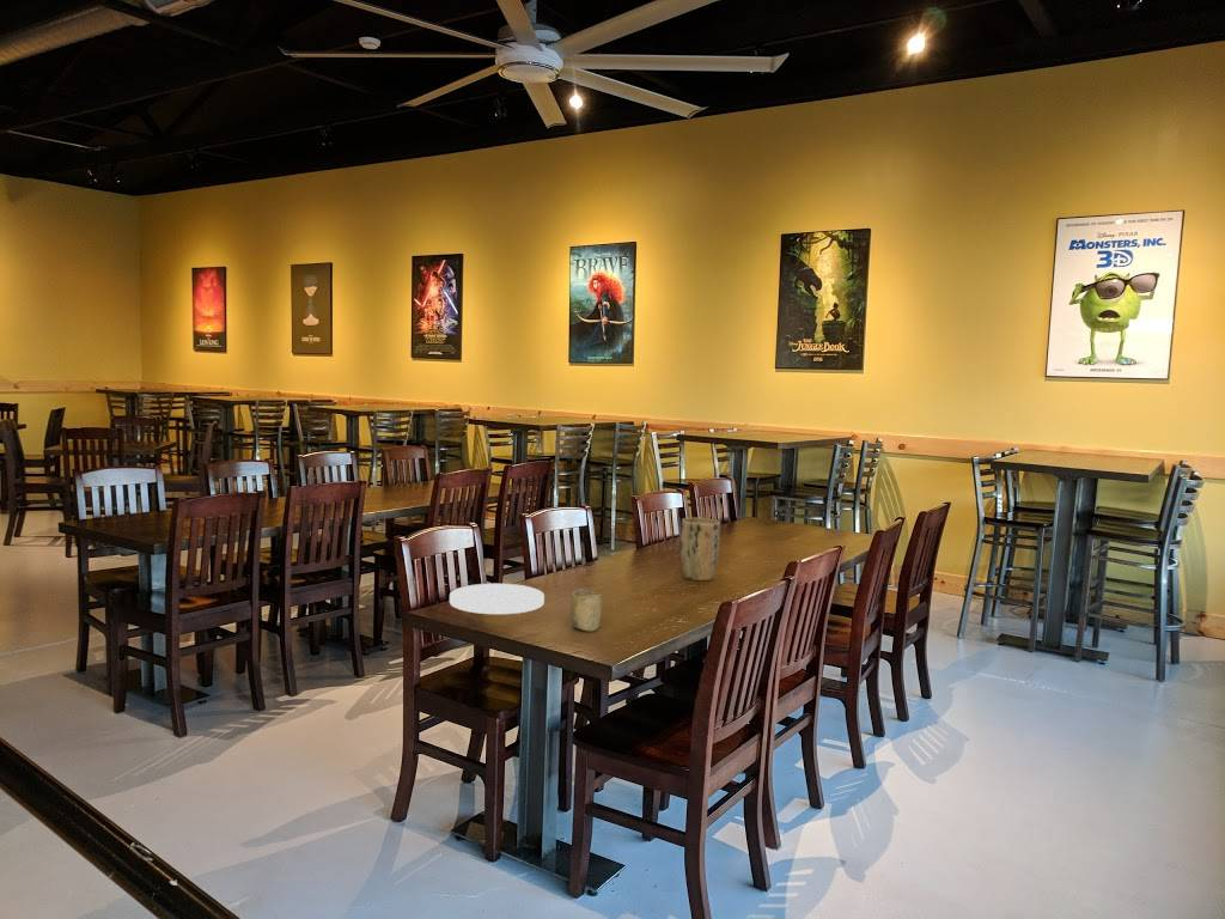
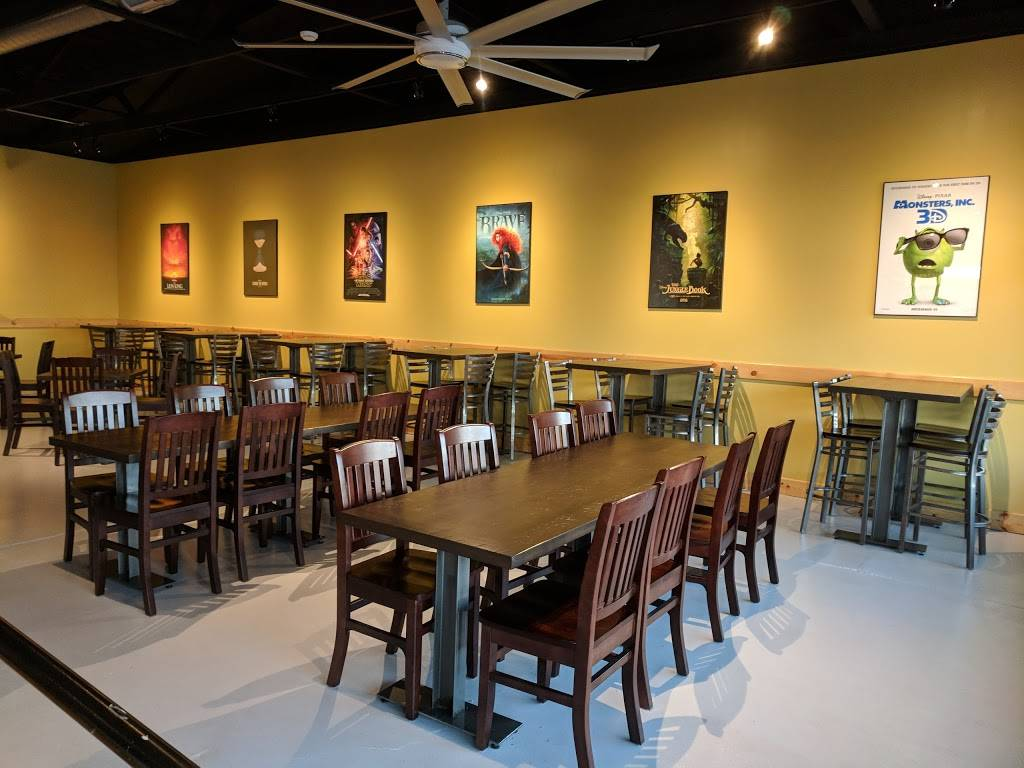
- plant pot [678,517,721,582]
- cup [569,588,603,633]
- plate [449,583,546,615]
